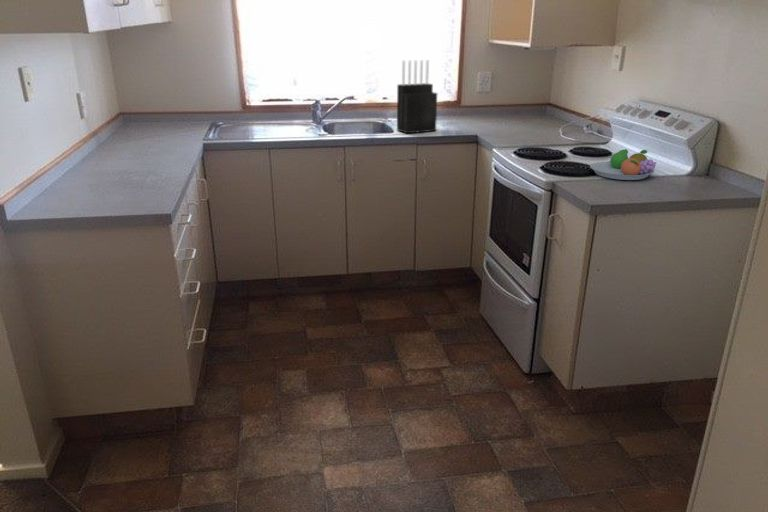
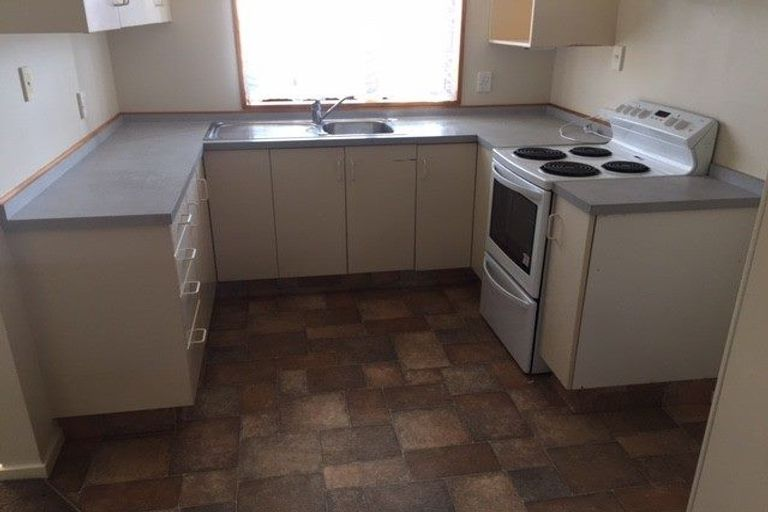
- knife block [396,59,438,134]
- fruit bowl [589,148,657,181]
